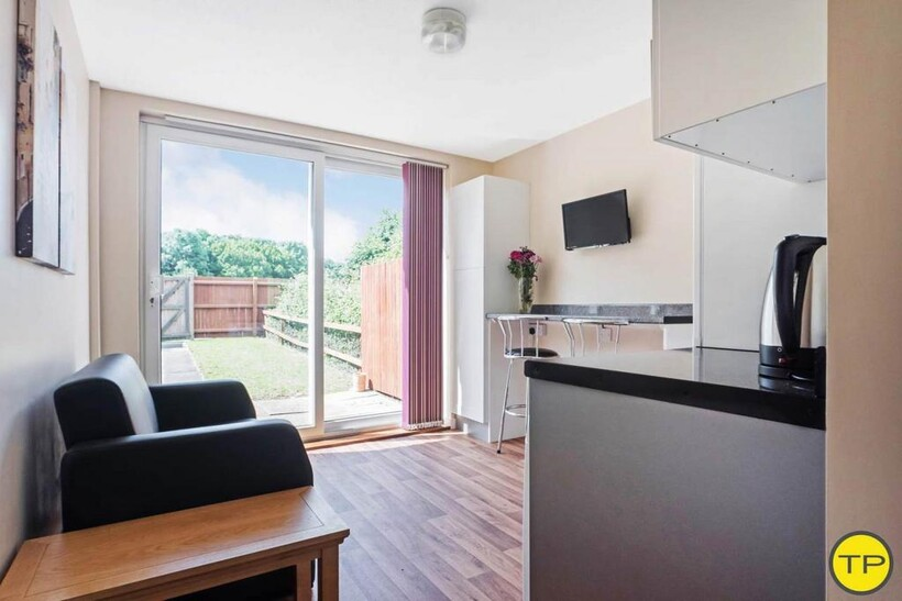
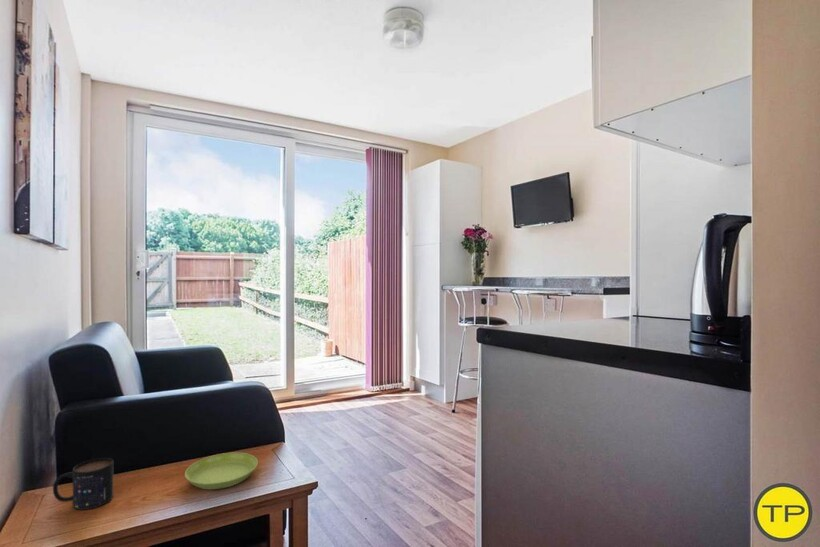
+ saucer [184,452,259,490]
+ mug [52,457,114,511]
